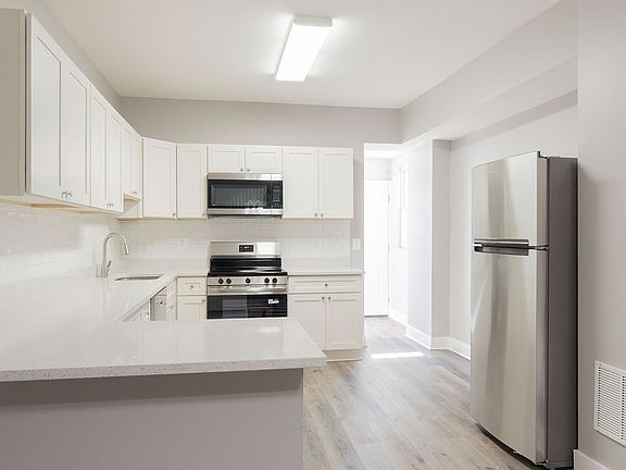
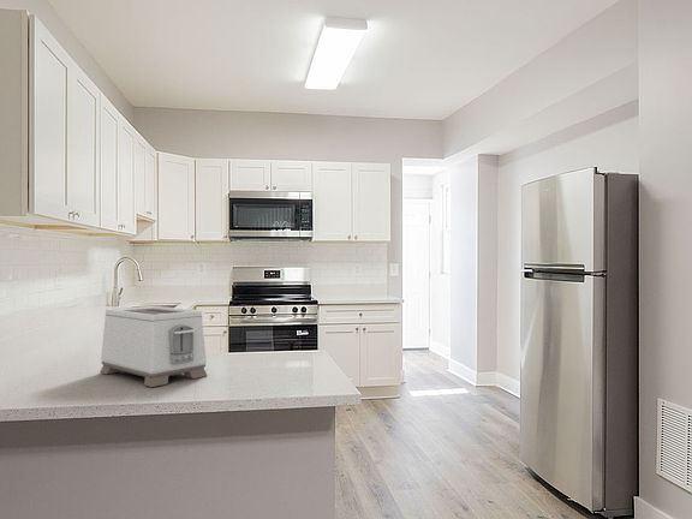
+ toaster [100,305,208,388]
